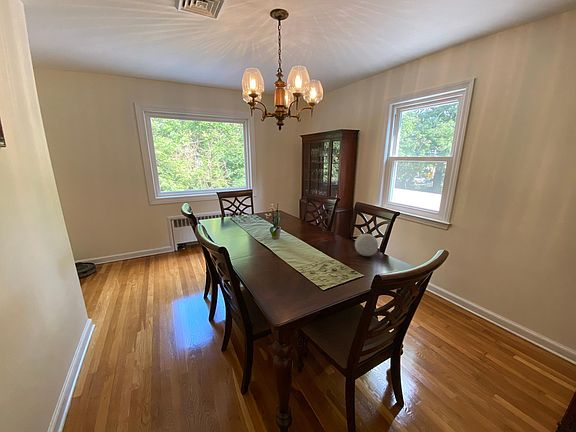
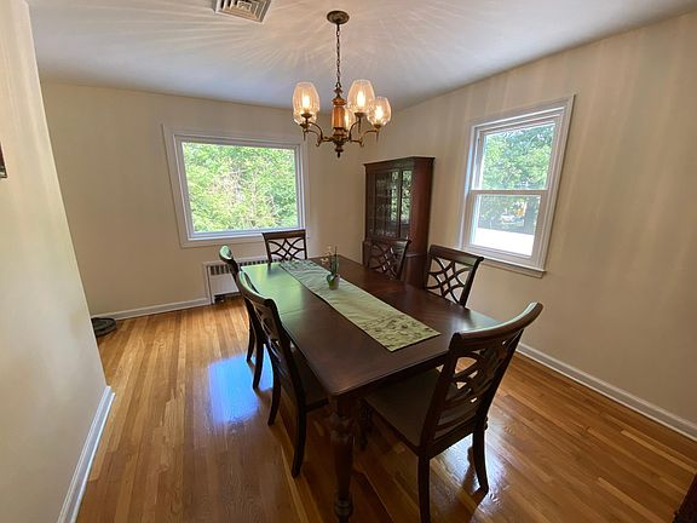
- decorative ball [354,233,379,257]
